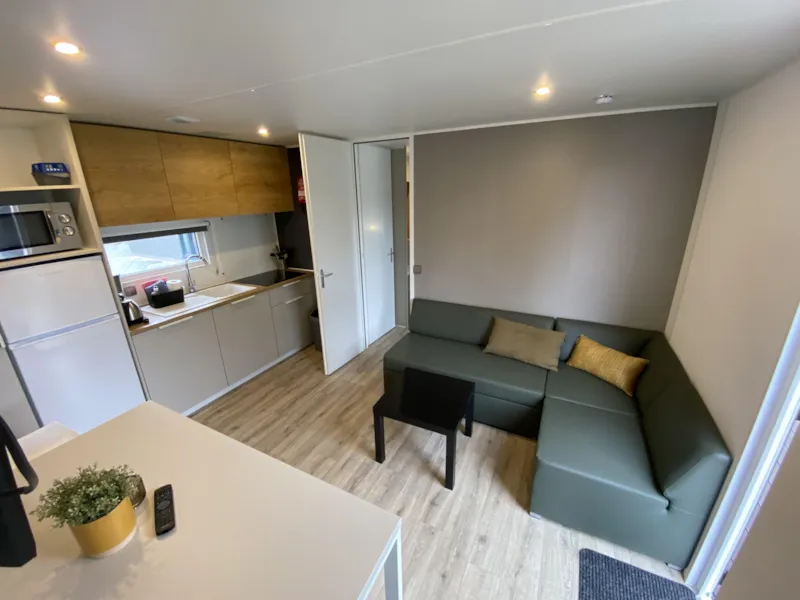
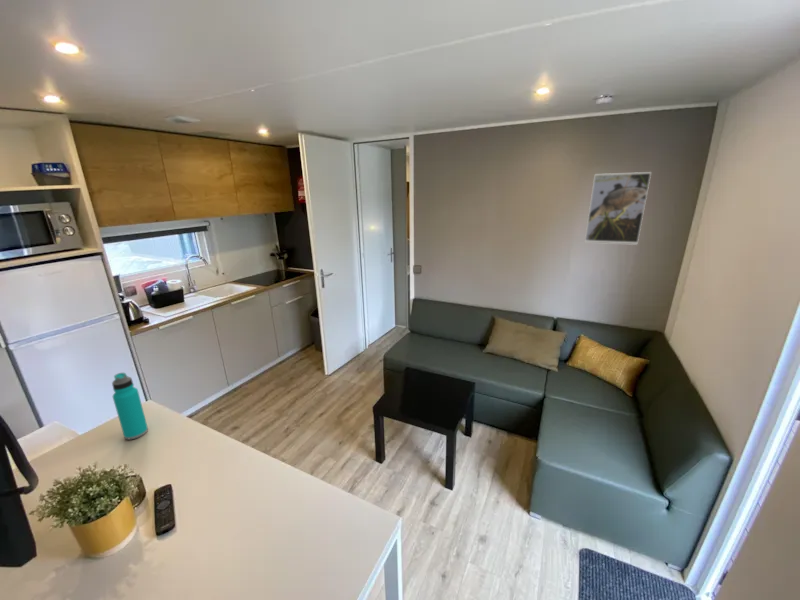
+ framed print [584,171,652,246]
+ water bottle [111,372,149,440]
